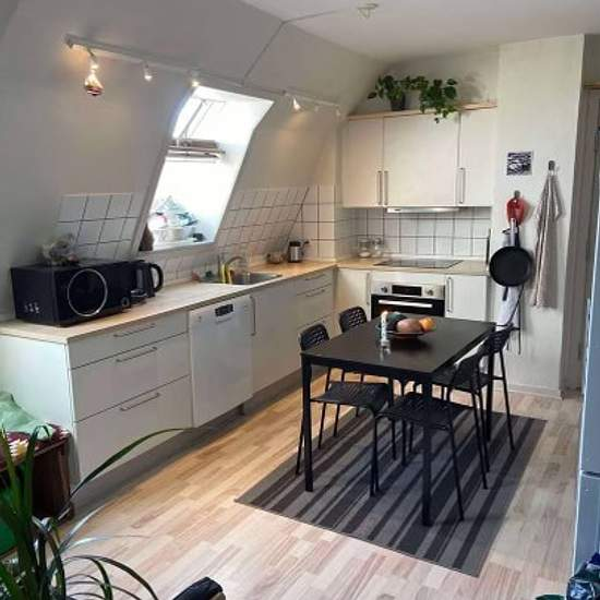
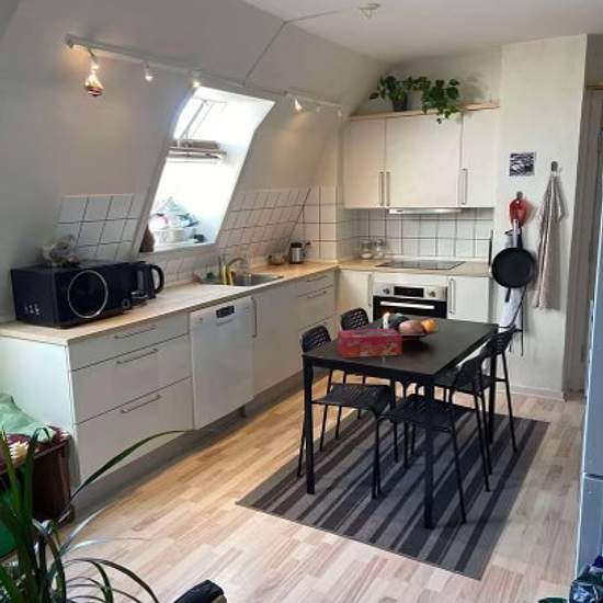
+ tissue box [337,328,402,359]
